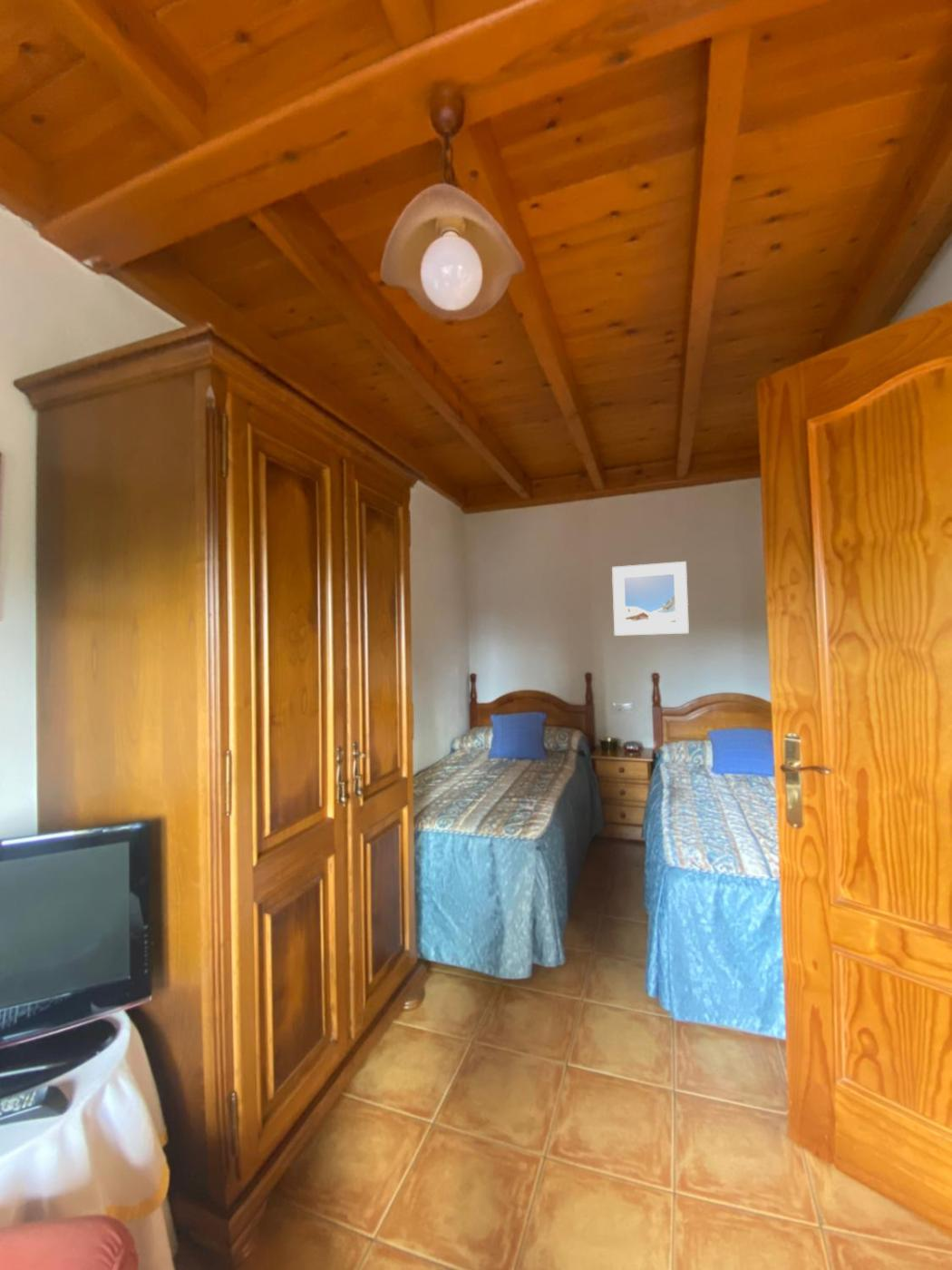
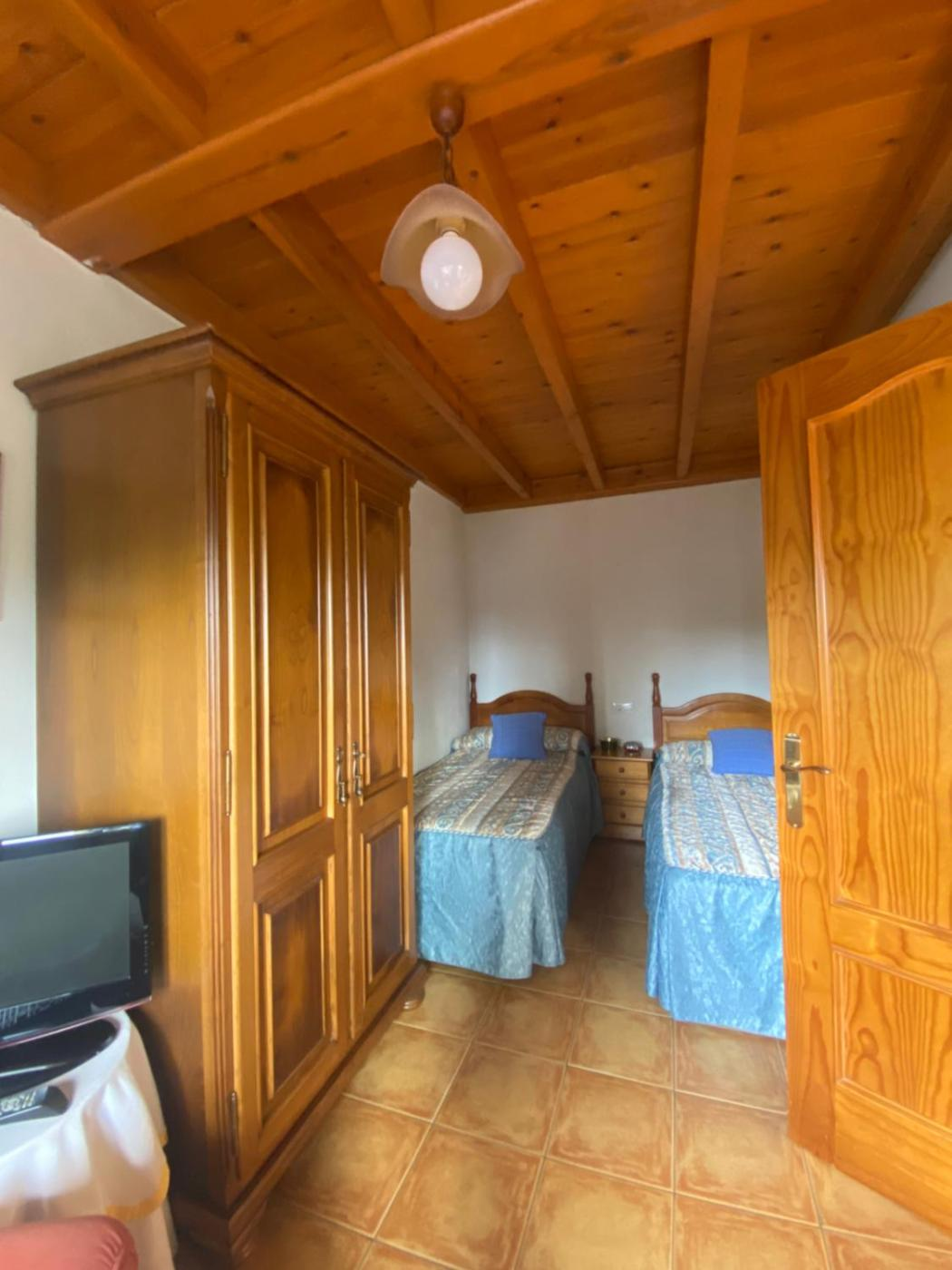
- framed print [611,561,690,637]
